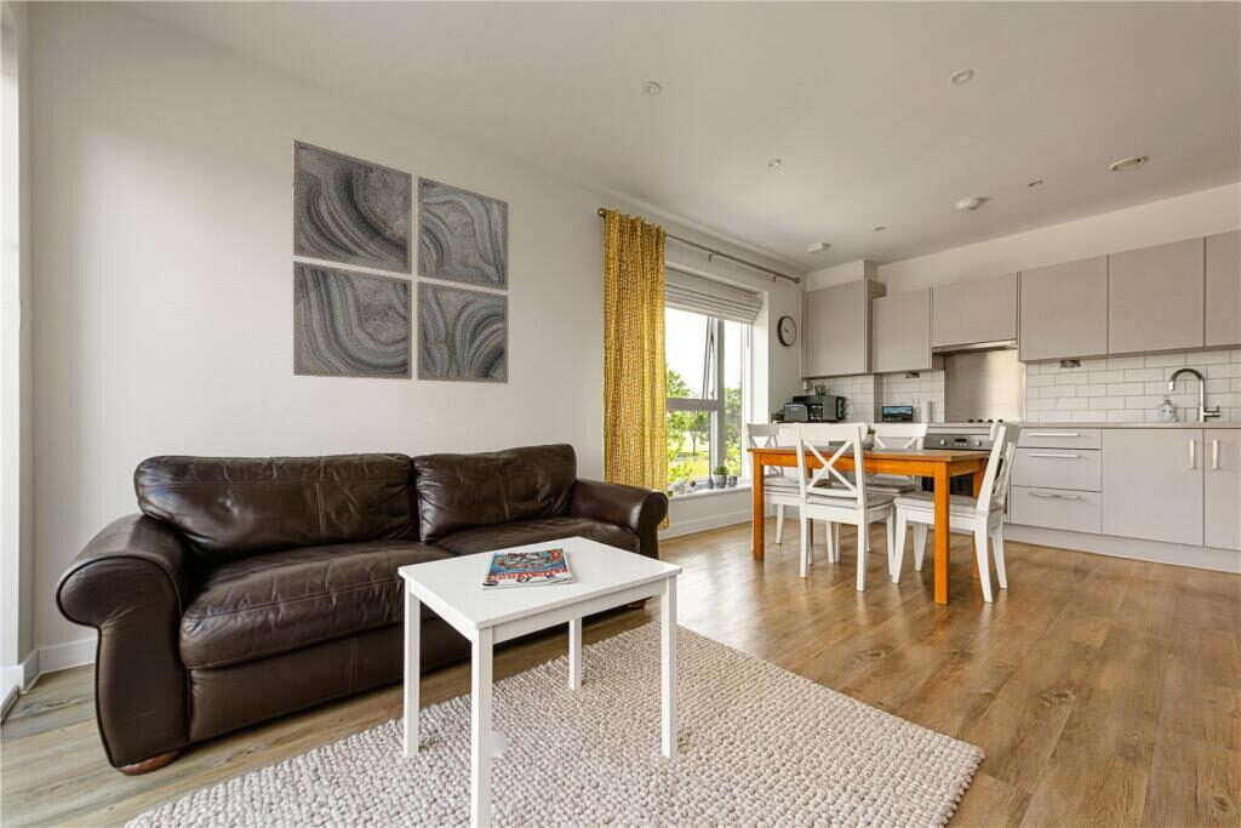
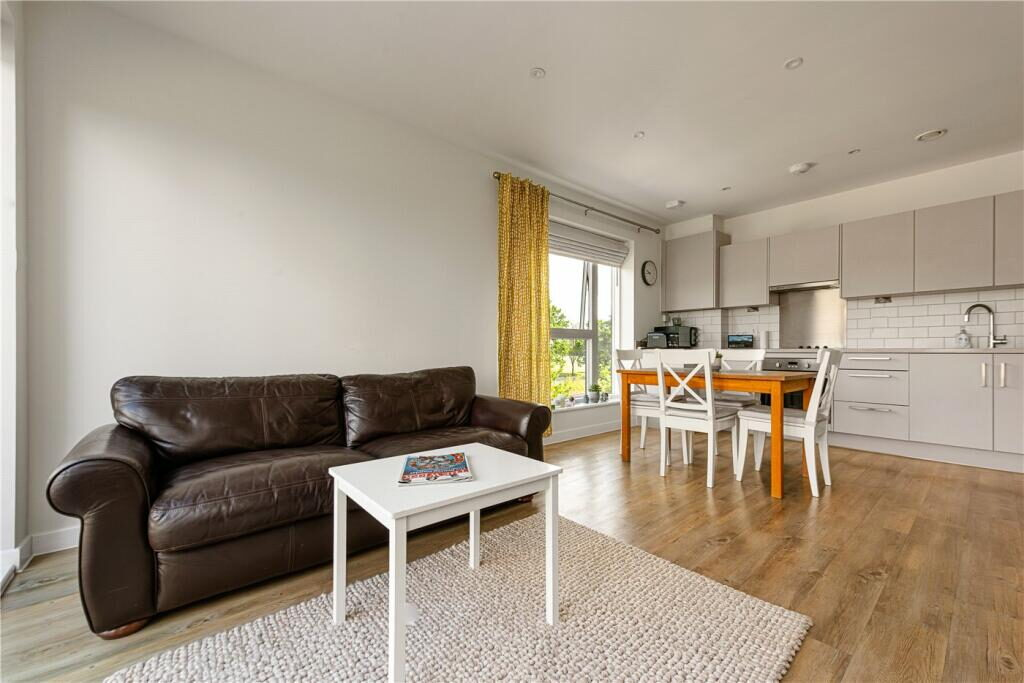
- wall art [291,138,509,386]
